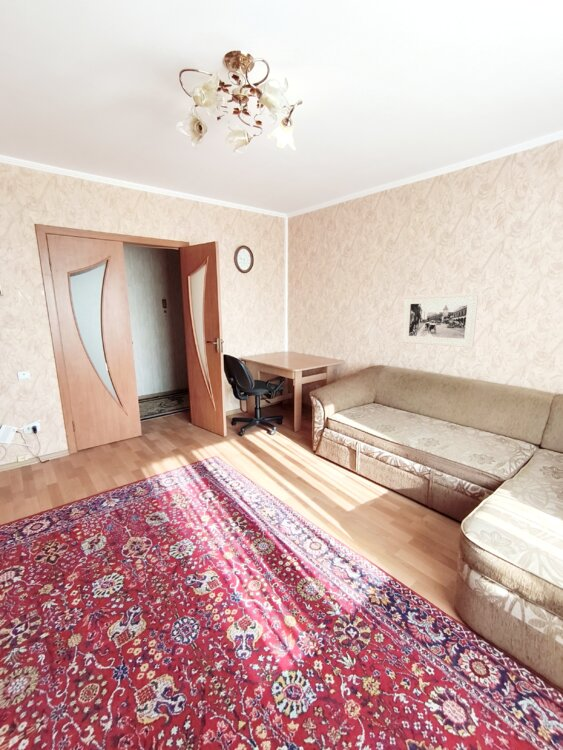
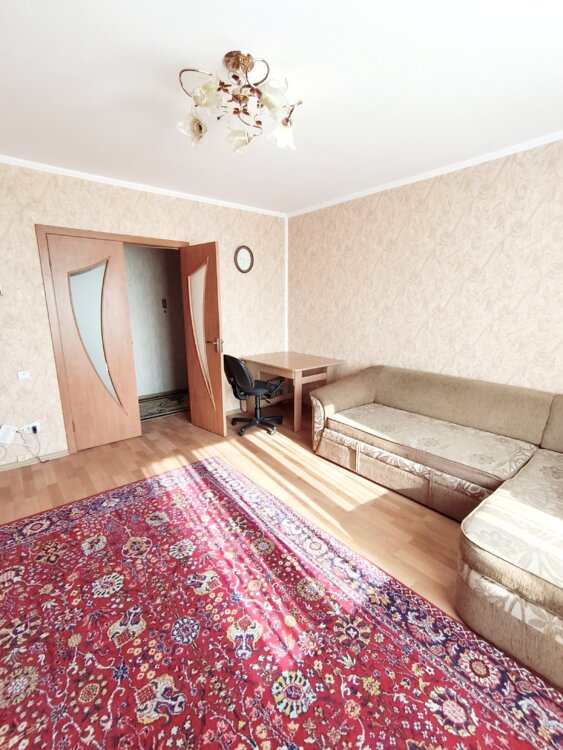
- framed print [400,292,479,349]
